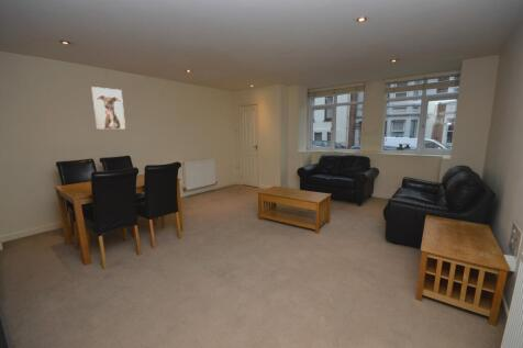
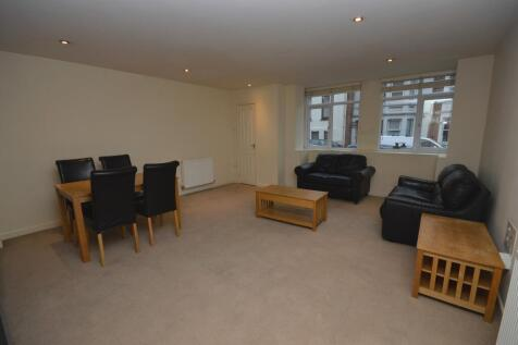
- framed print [90,86,126,130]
